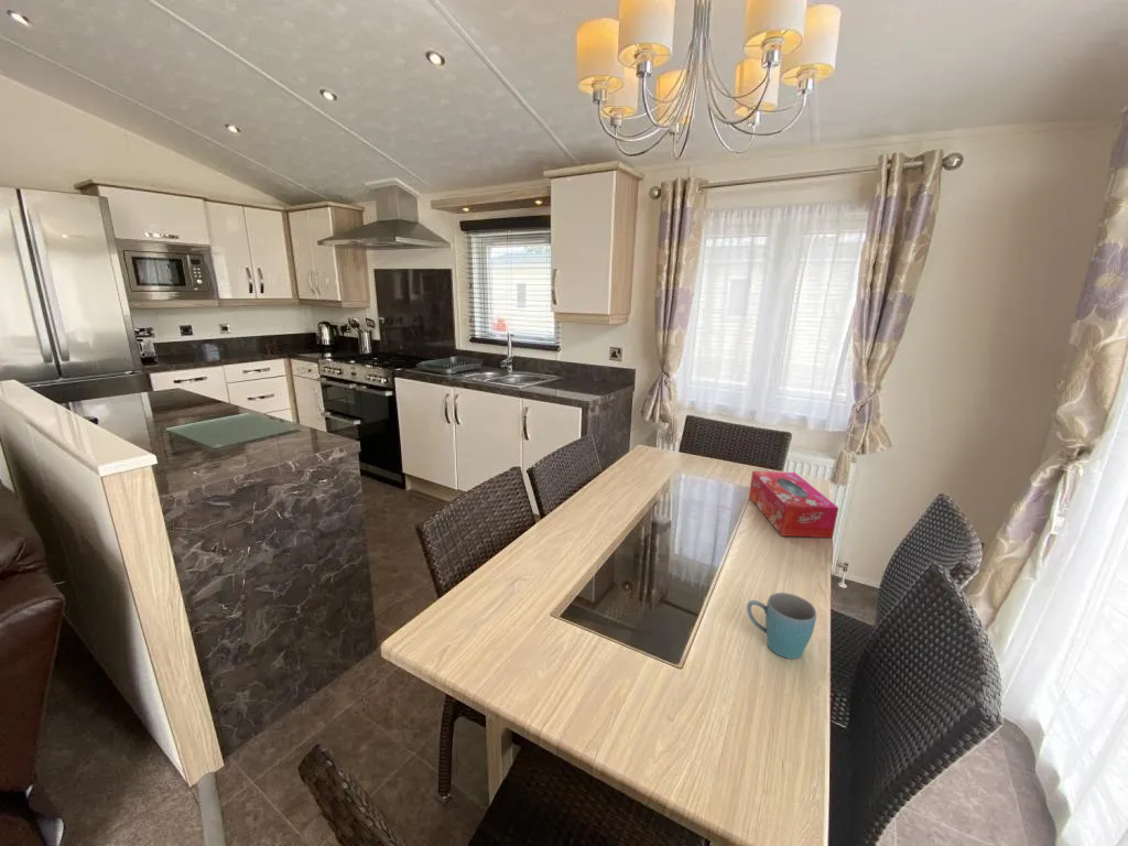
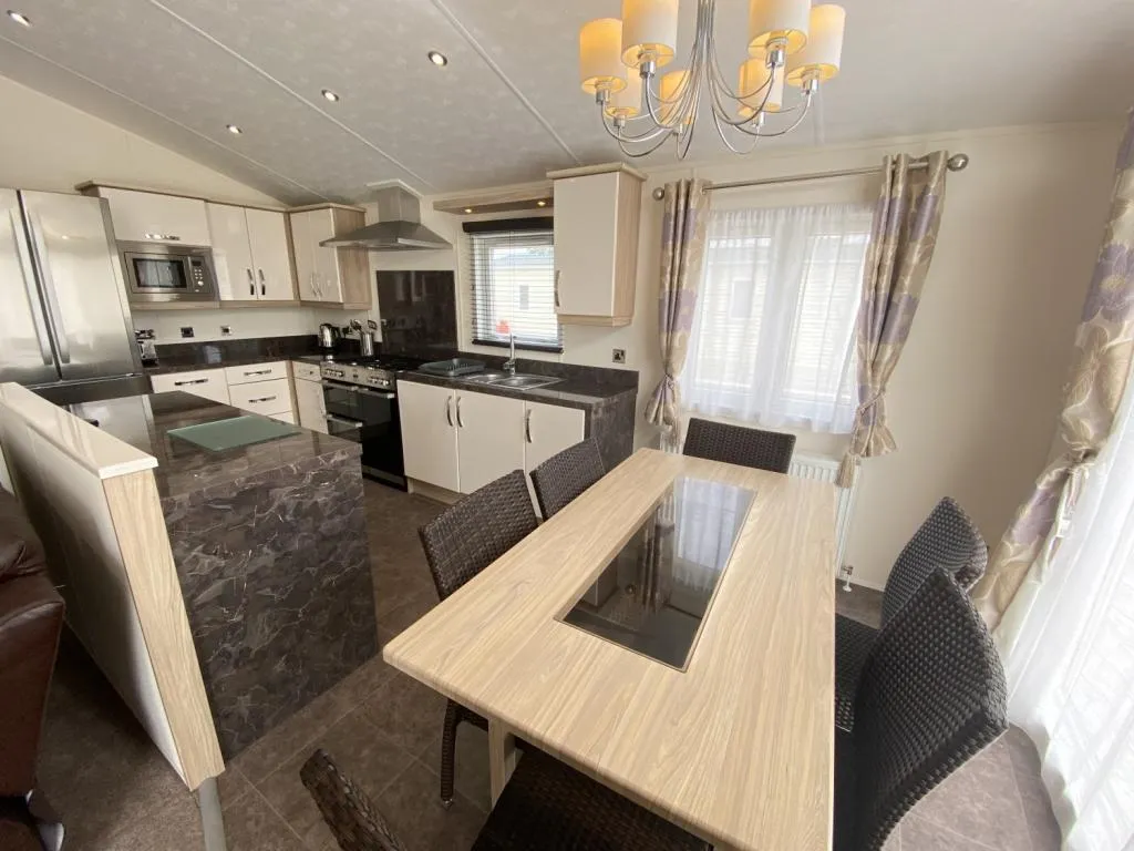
- tissue box [748,470,839,539]
- mug [746,592,817,660]
